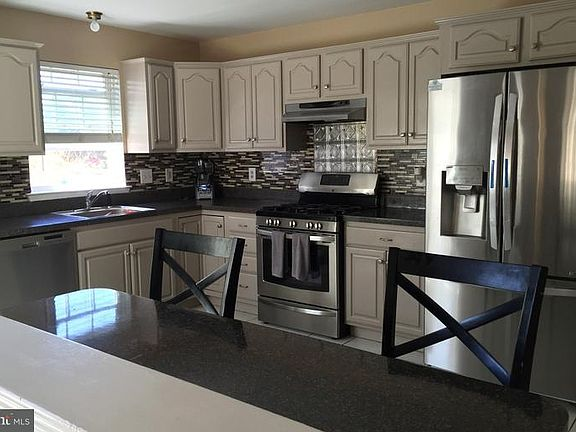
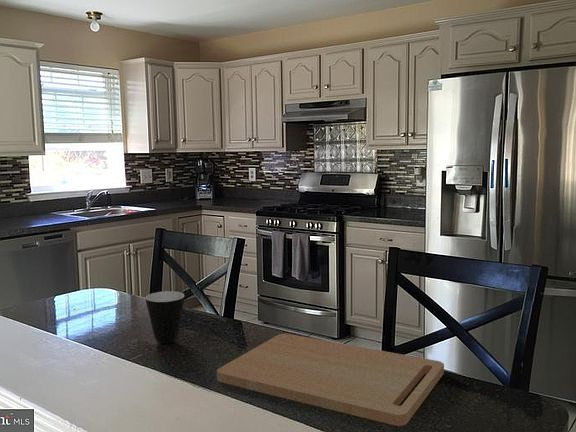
+ mug [145,290,185,344]
+ cutting board [216,333,445,427]
